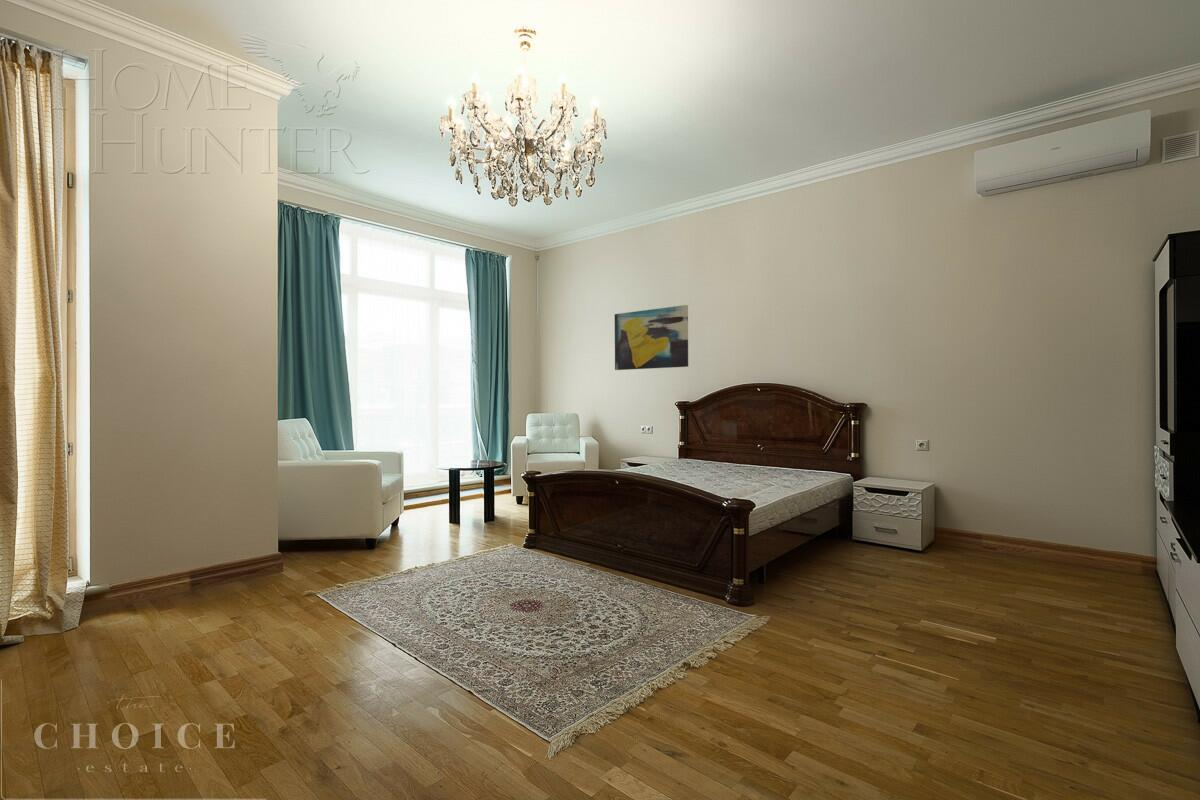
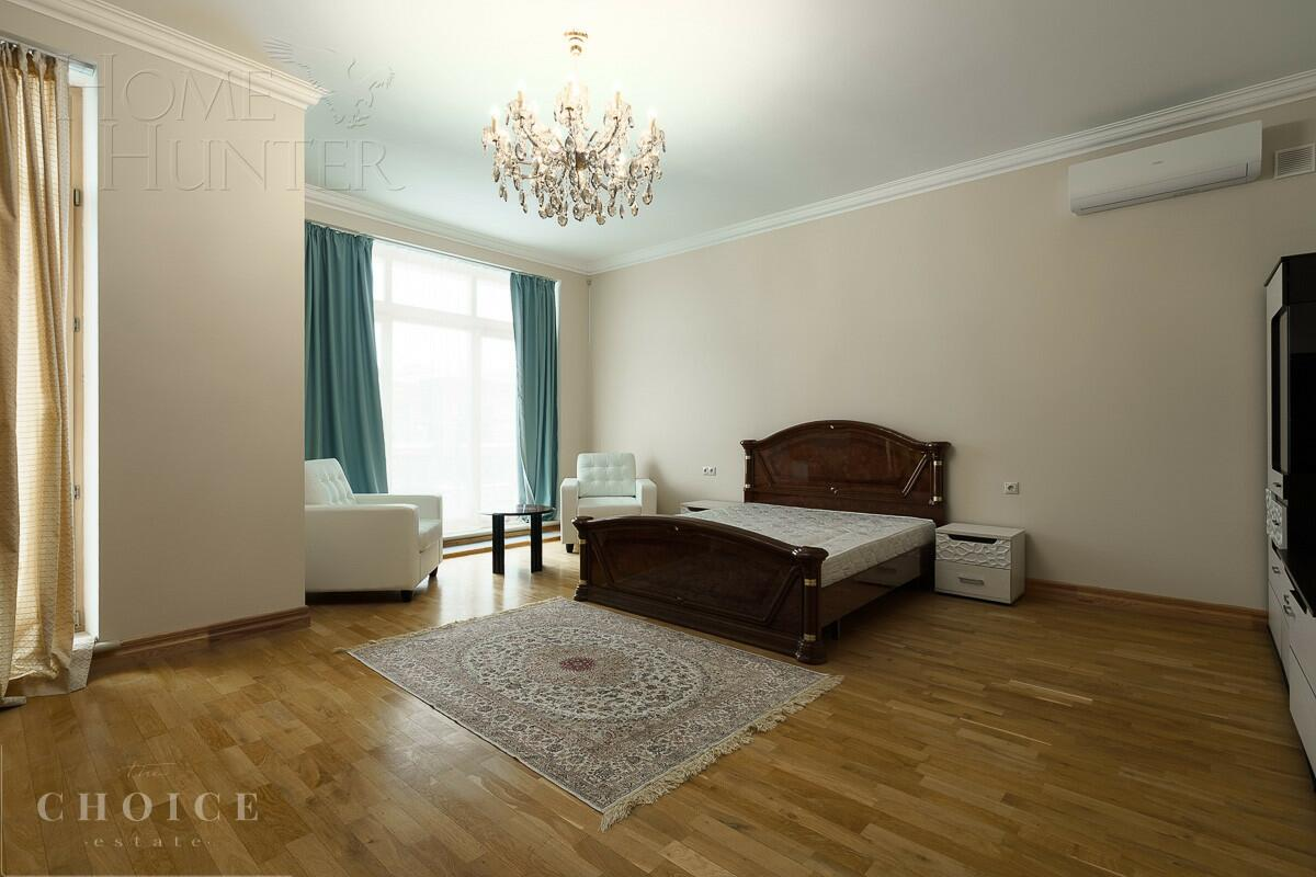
- wall art [614,304,689,371]
